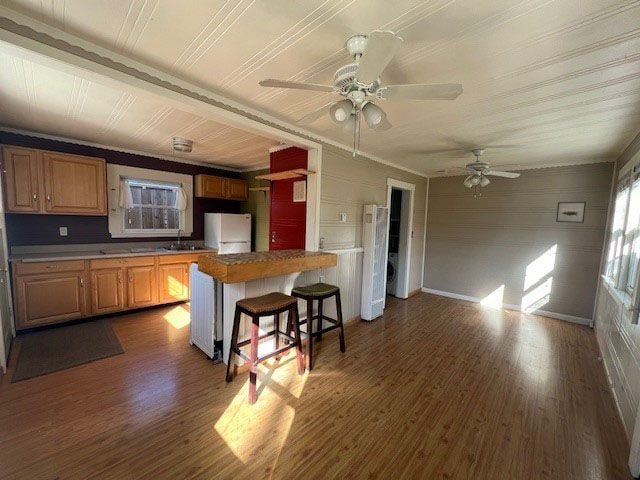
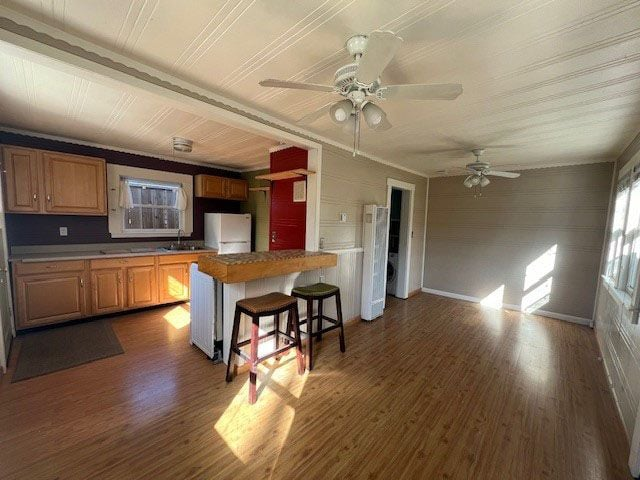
- wall art [555,201,587,224]
